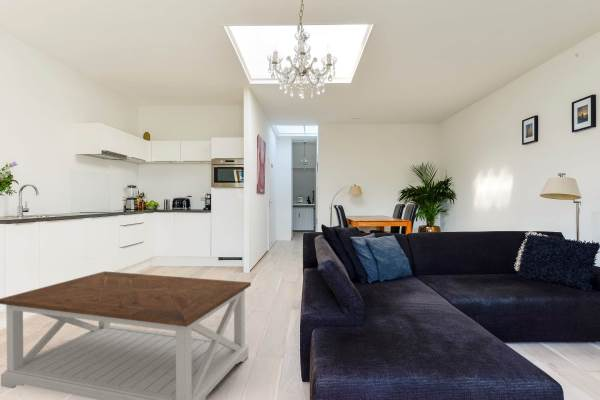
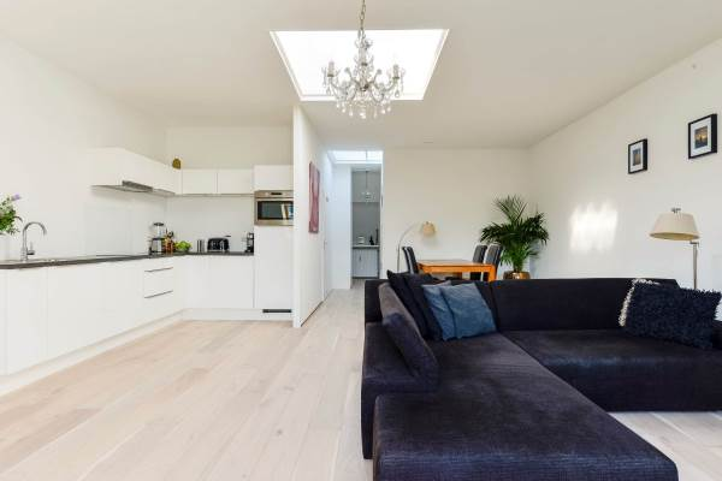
- coffee table [0,270,252,400]
